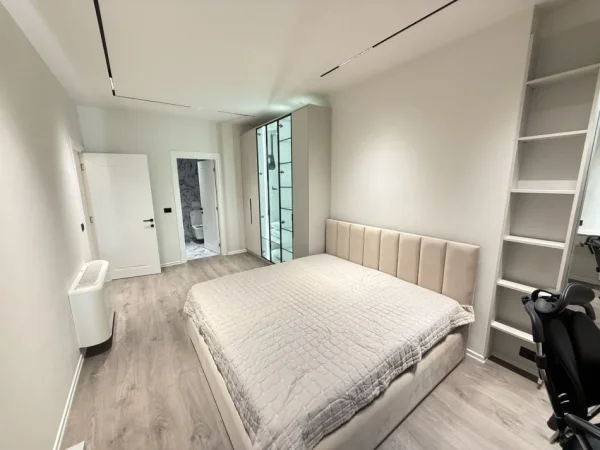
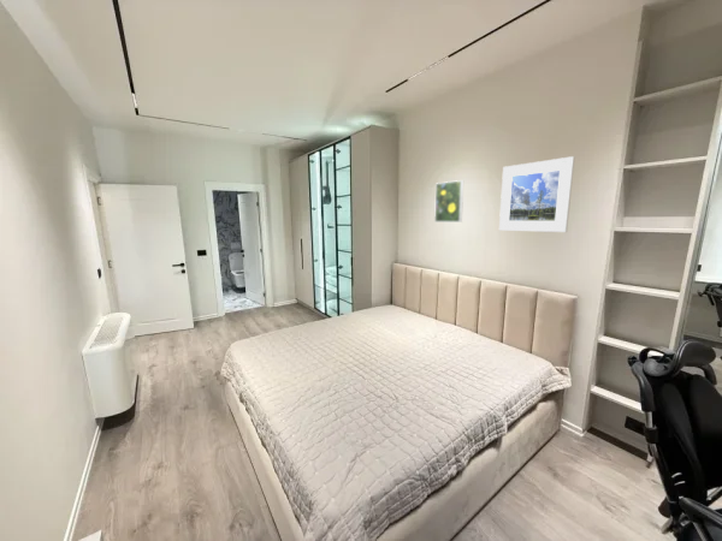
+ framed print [498,155,576,233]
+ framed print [433,179,464,224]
